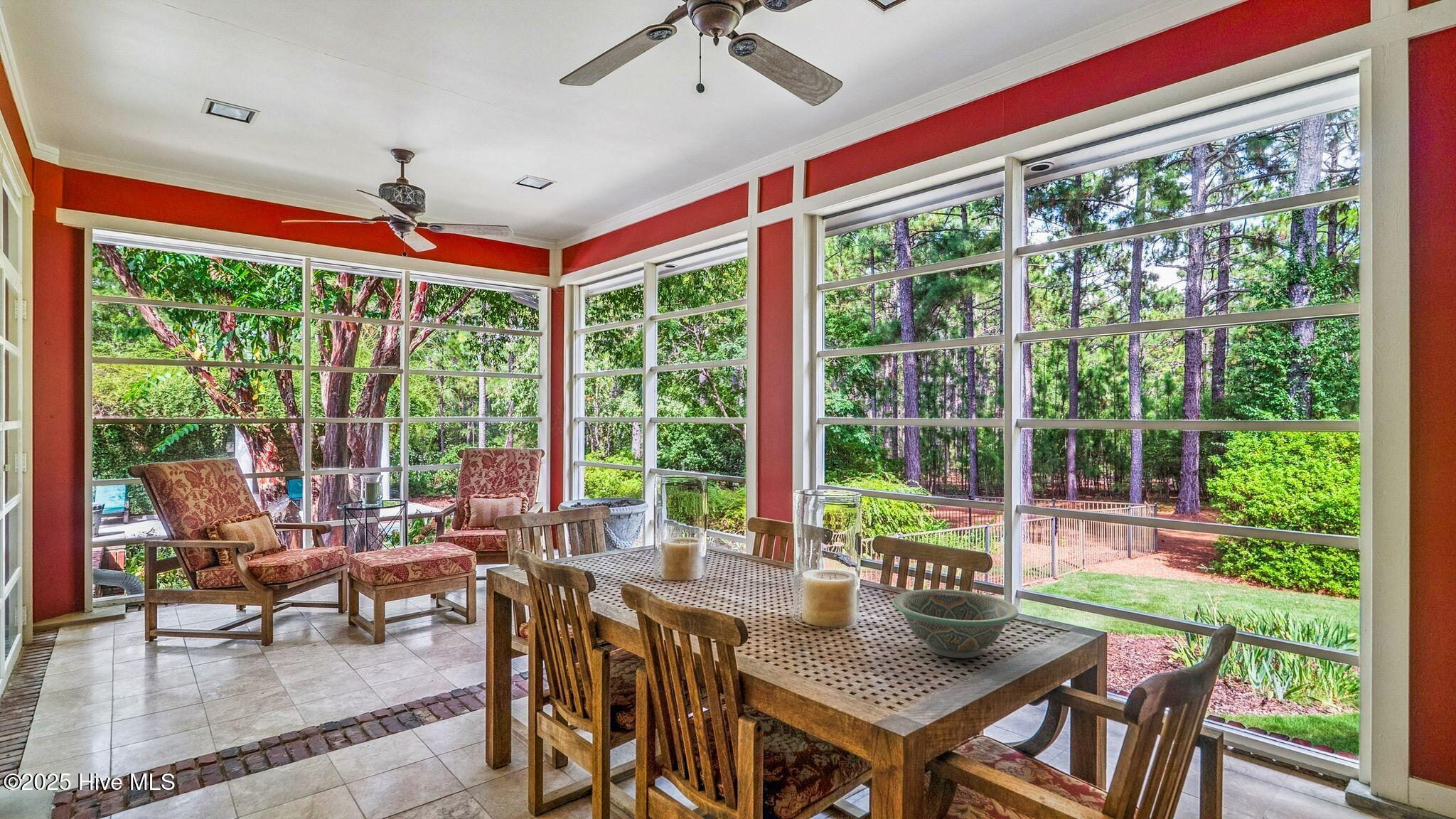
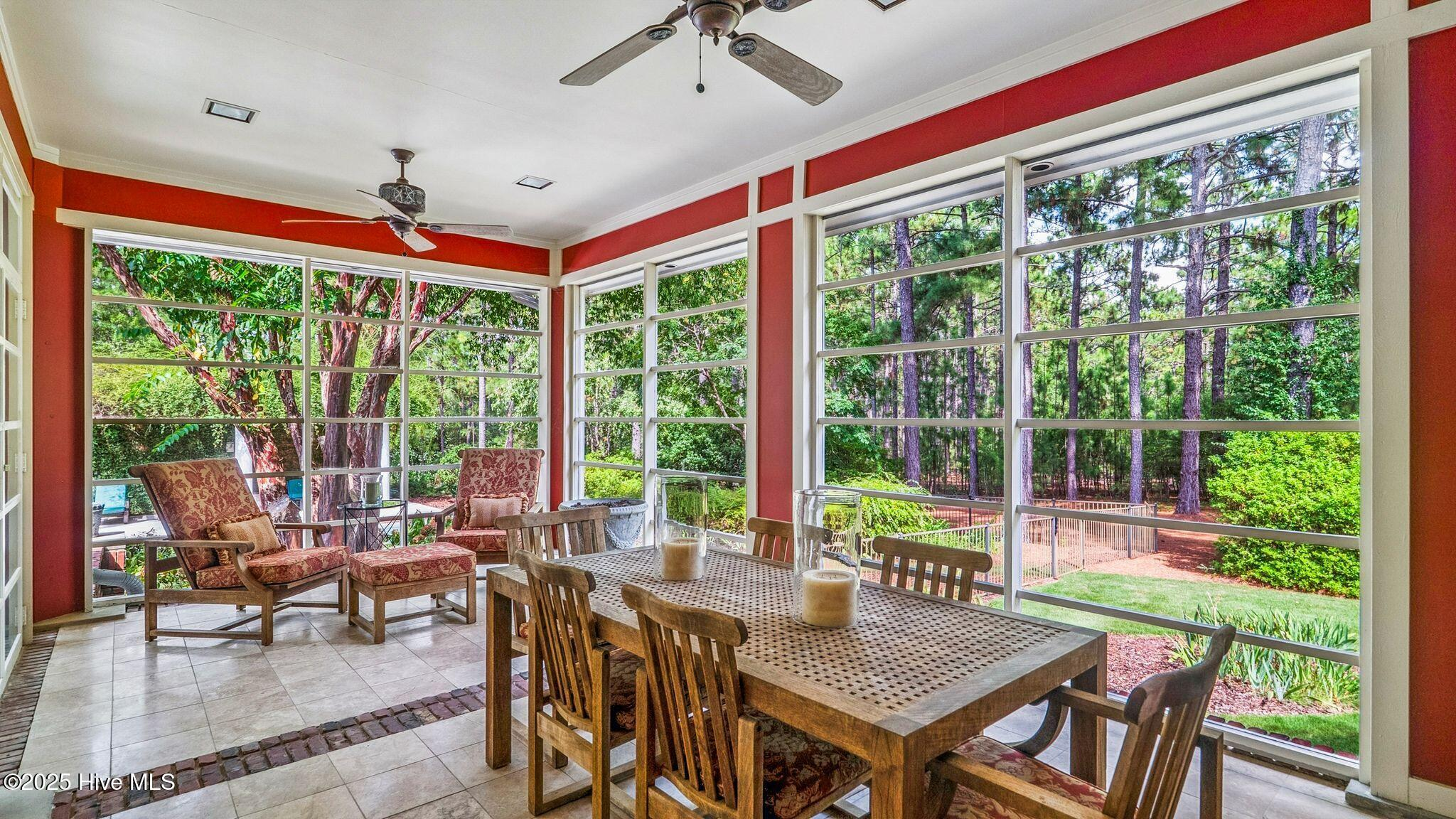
- decorative bowl [892,589,1019,659]
